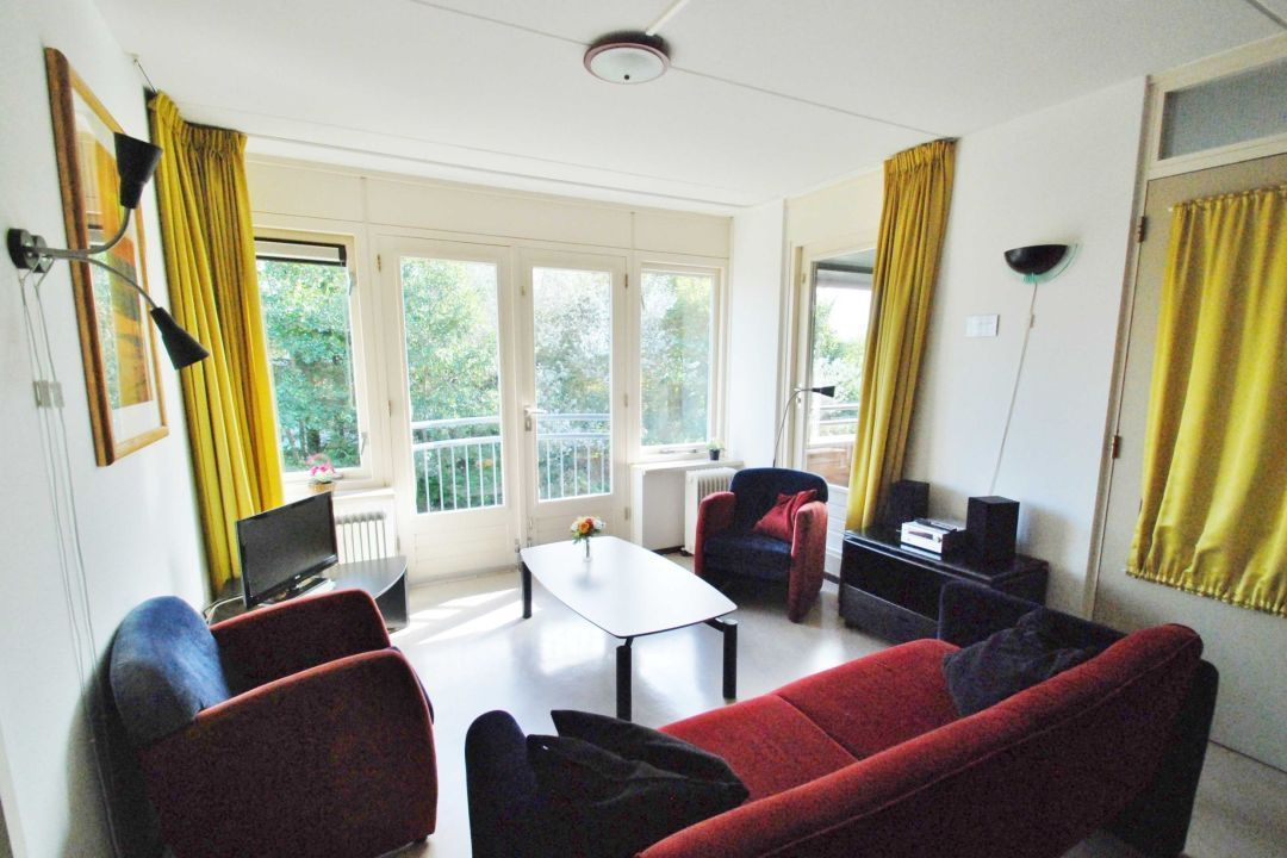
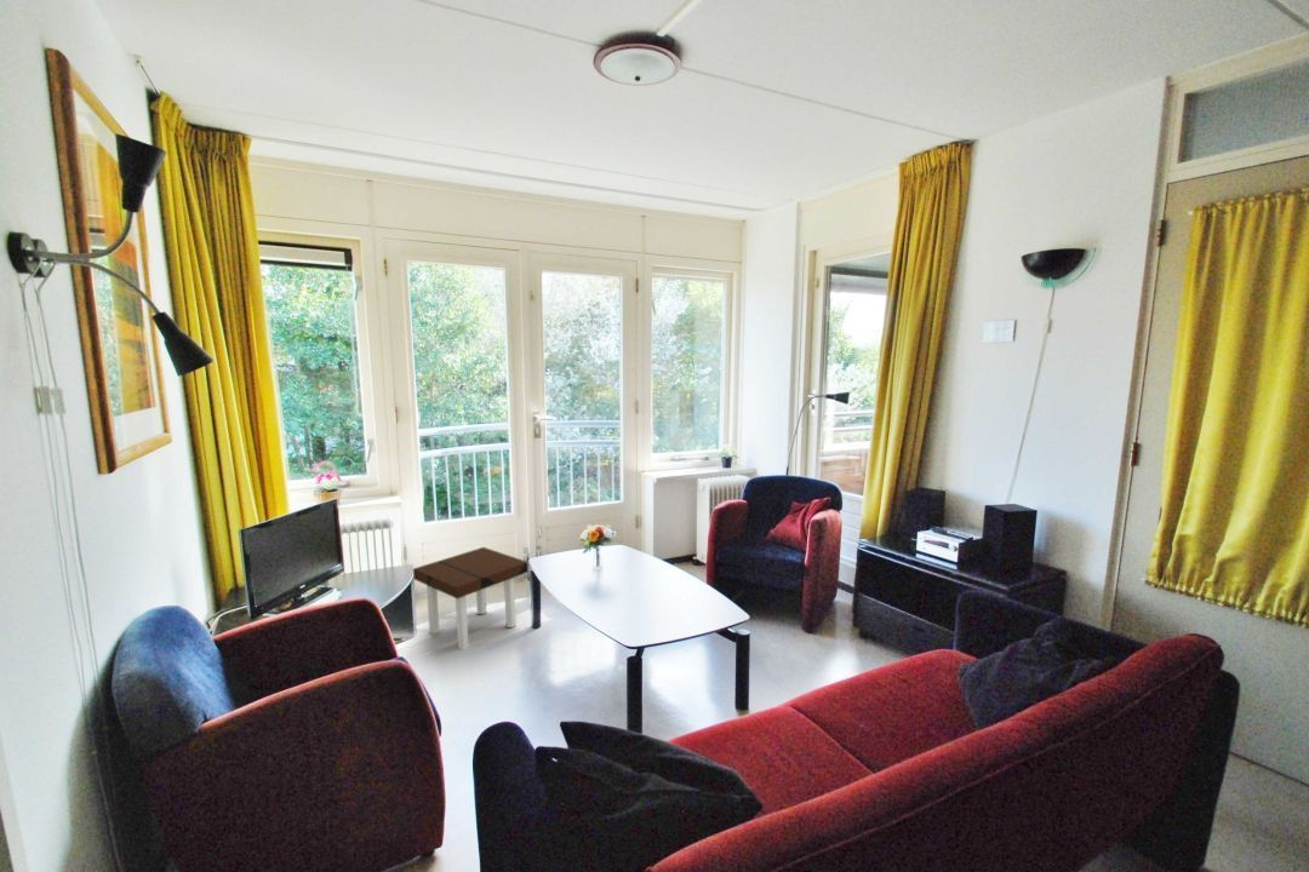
+ side table [412,546,530,650]
